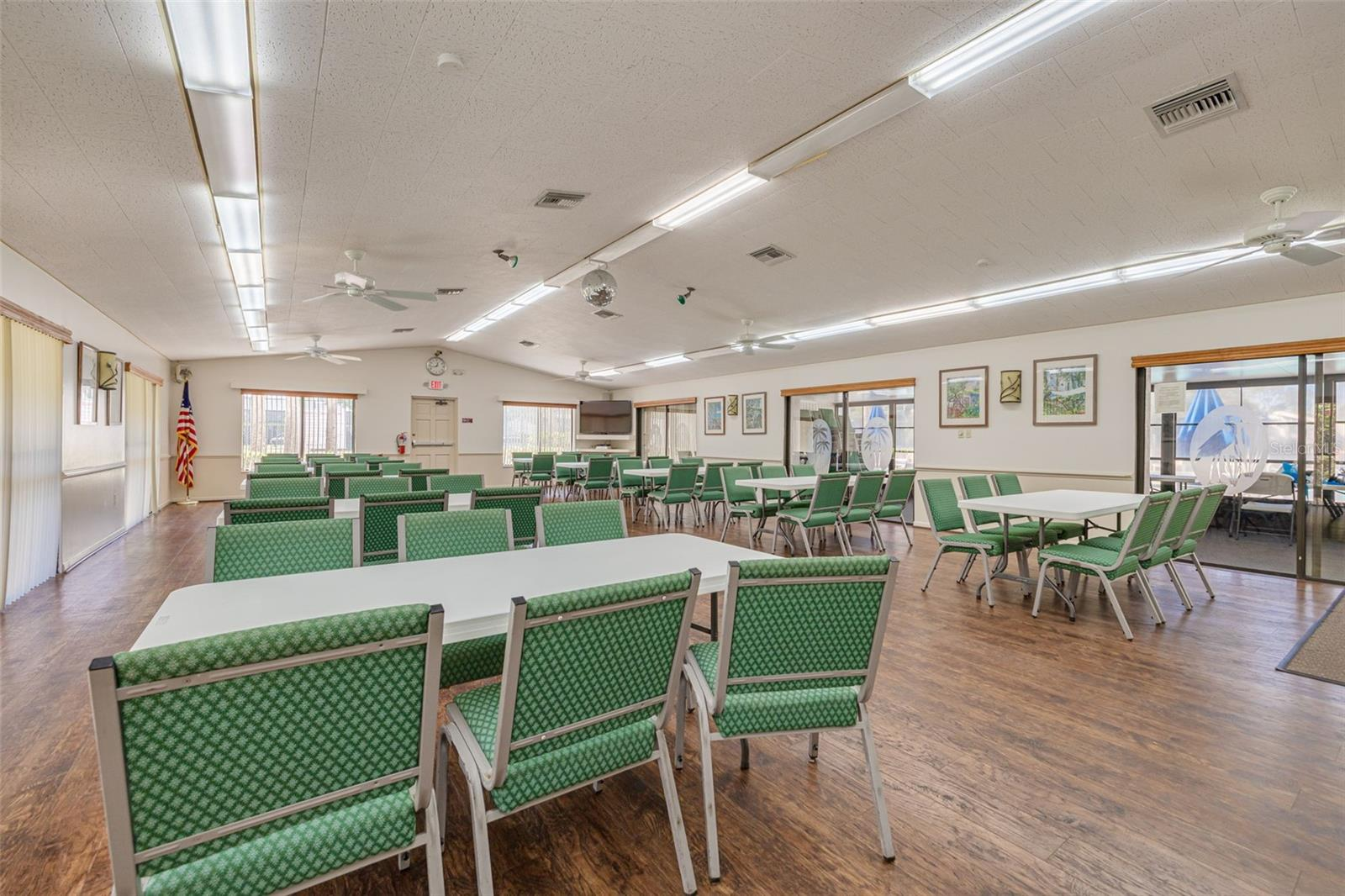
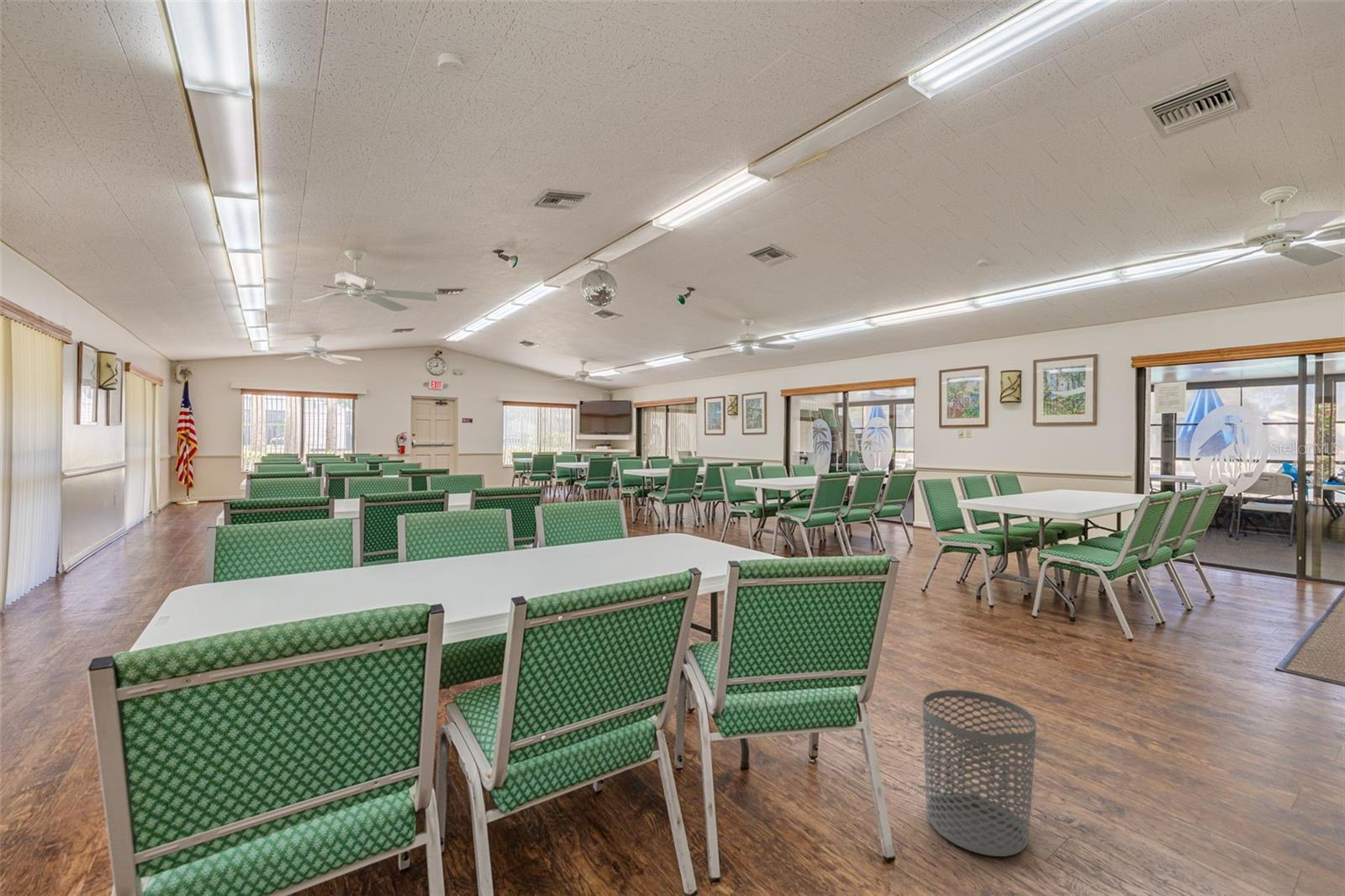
+ waste bin [922,689,1037,857]
